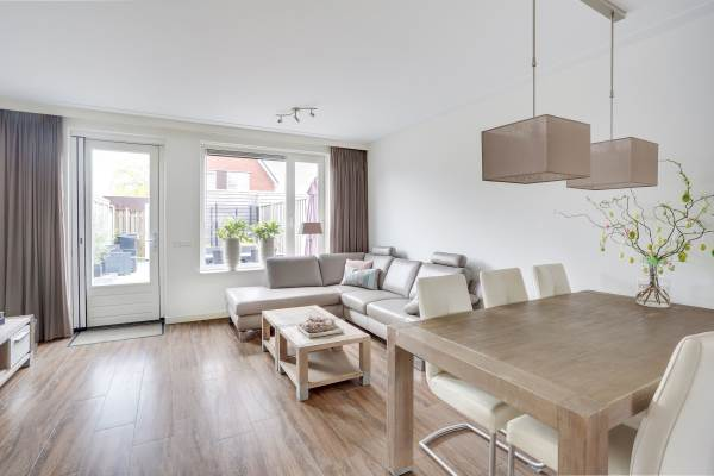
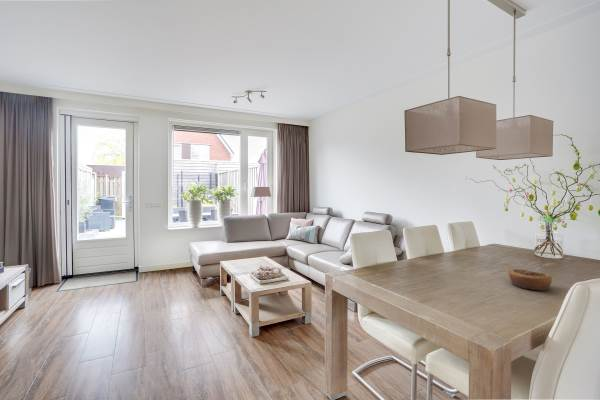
+ pastry [507,268,553,291]
